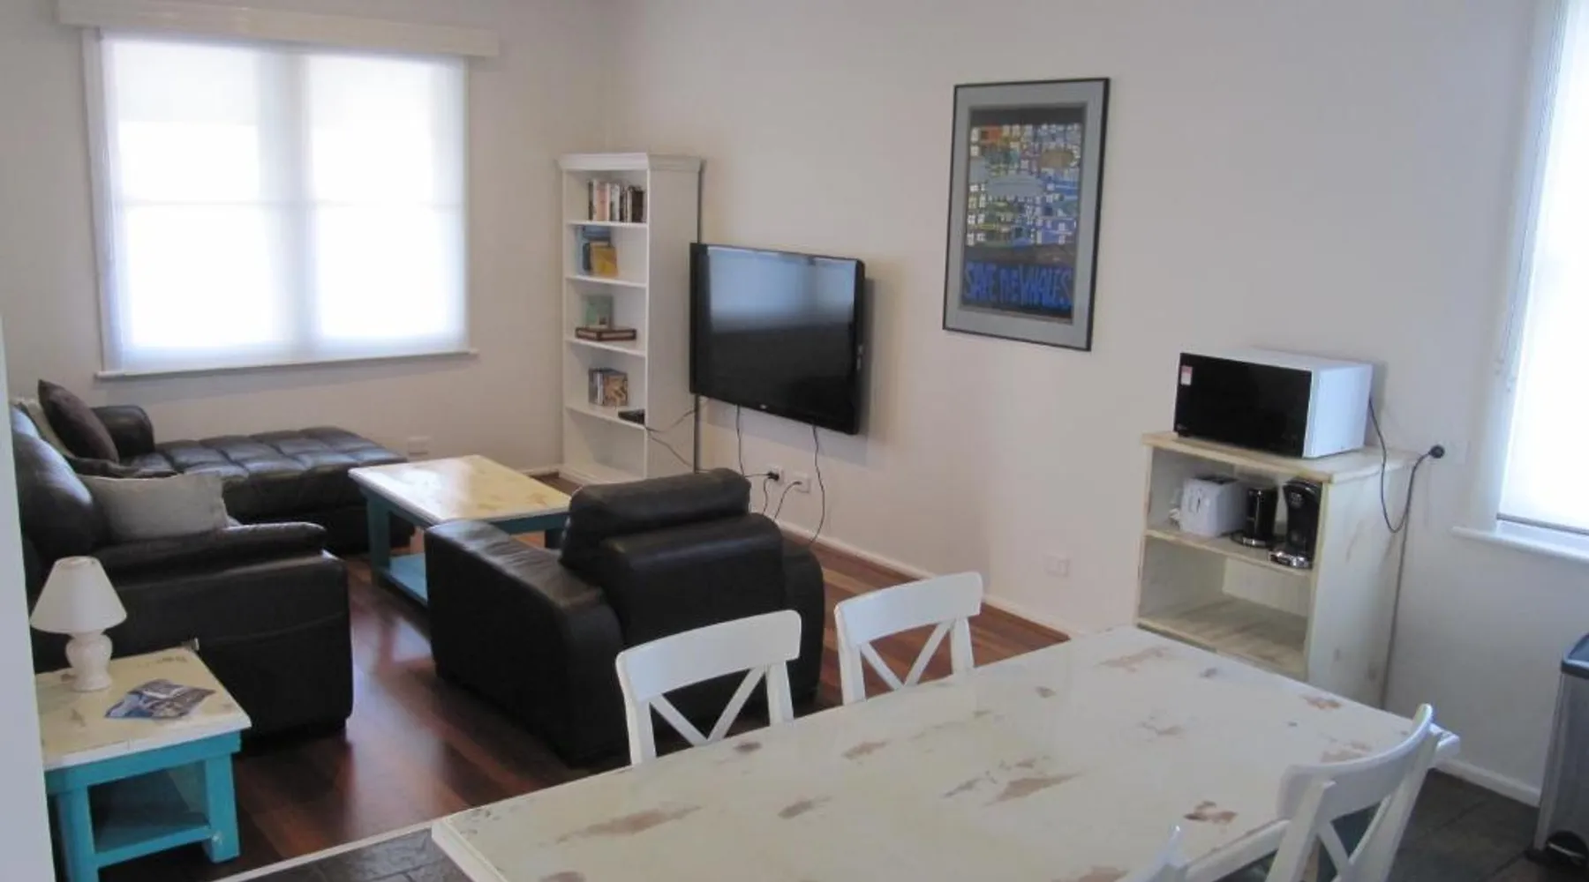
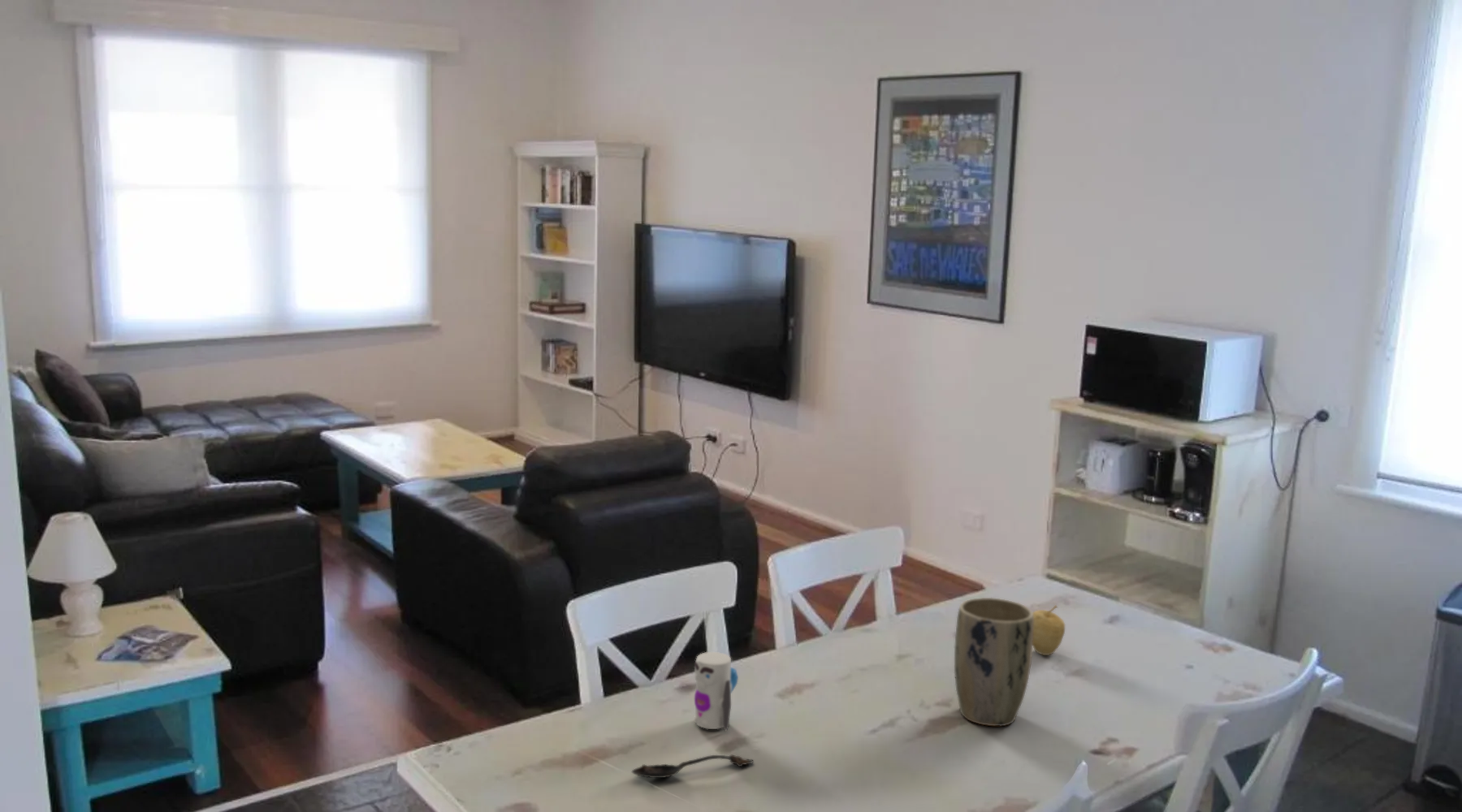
+ toy [693,651,739,732]
+ fruit [1032,604,1066,656]
+ plant pot [954,597,1034,727]
+ spoon [631,754,755,779]
